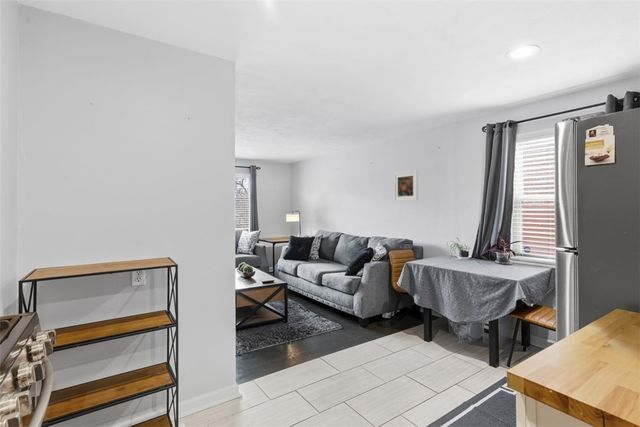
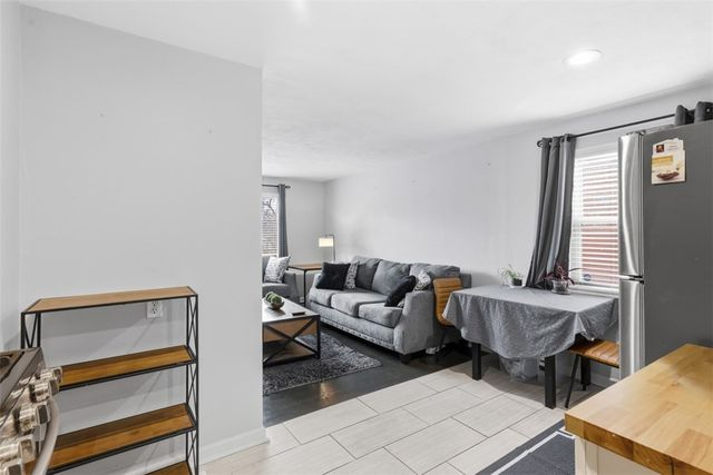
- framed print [393,169,419,202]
